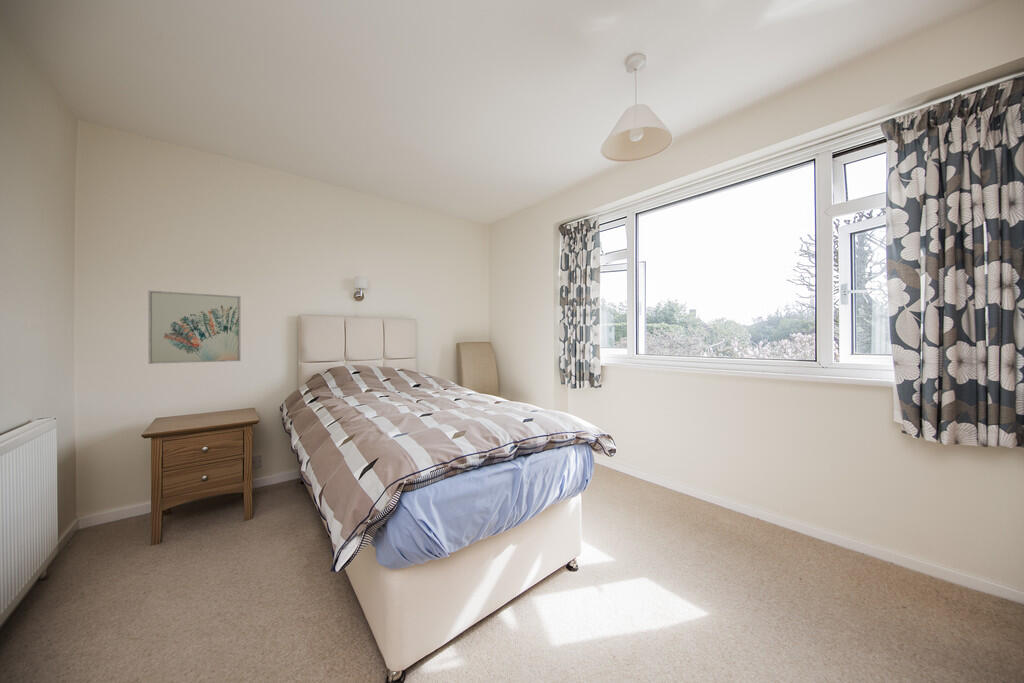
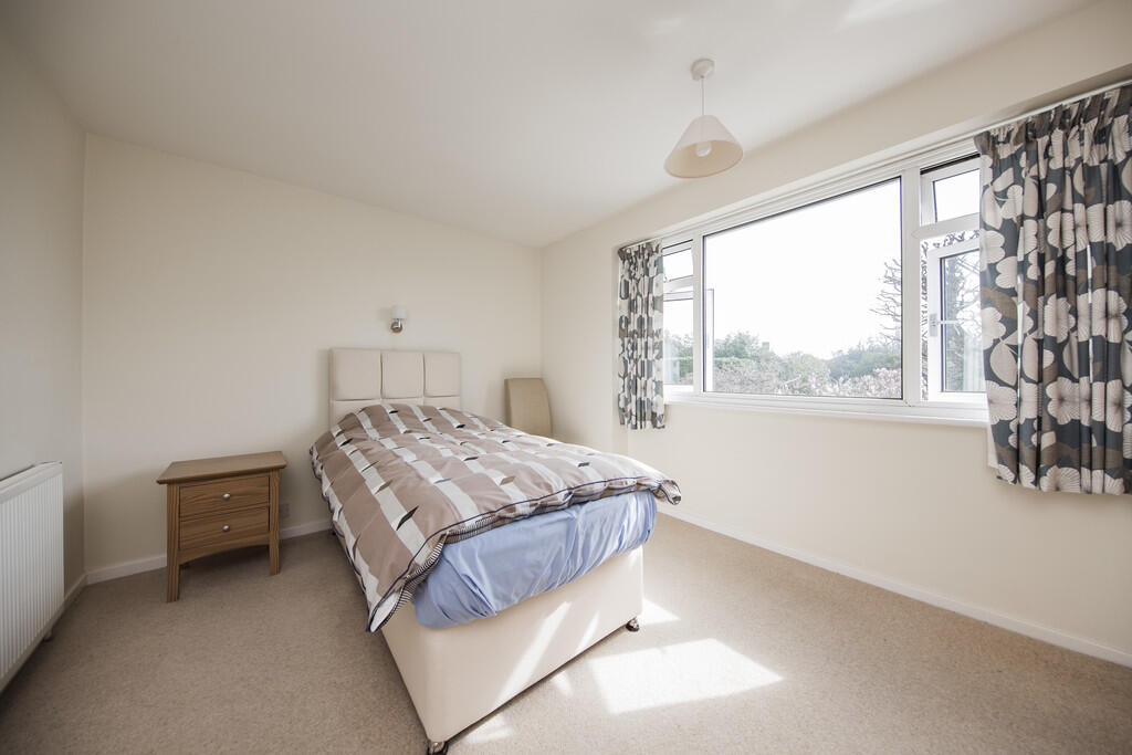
- wall art [147,290,241,365]
